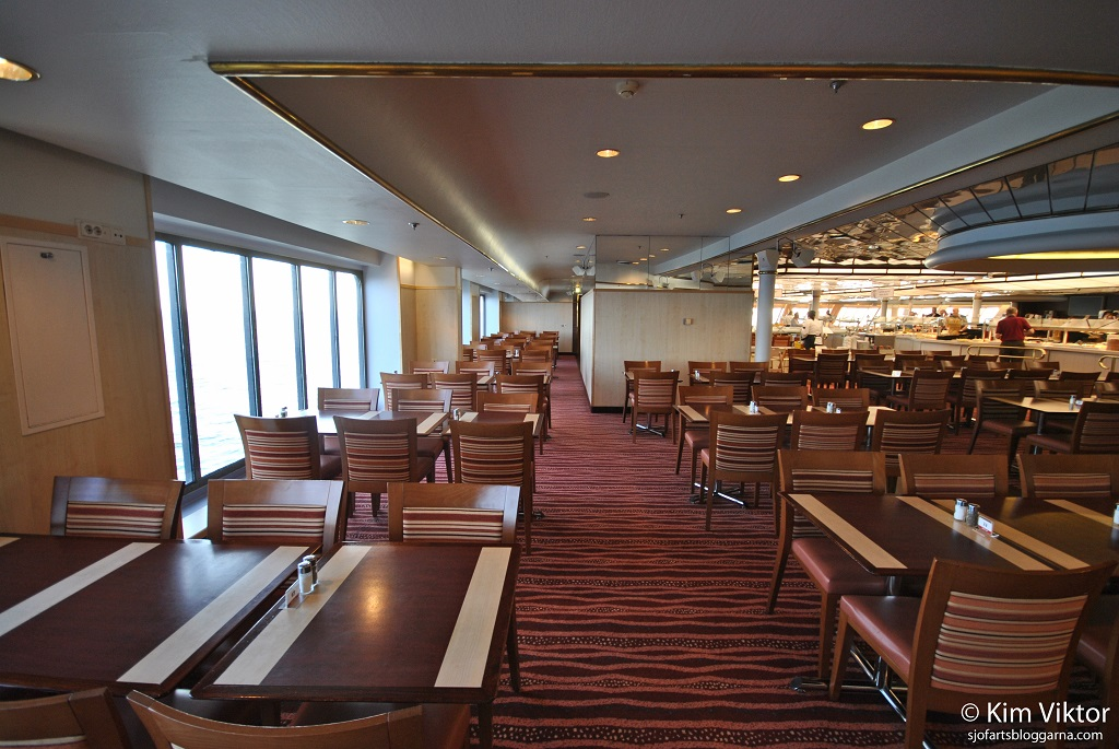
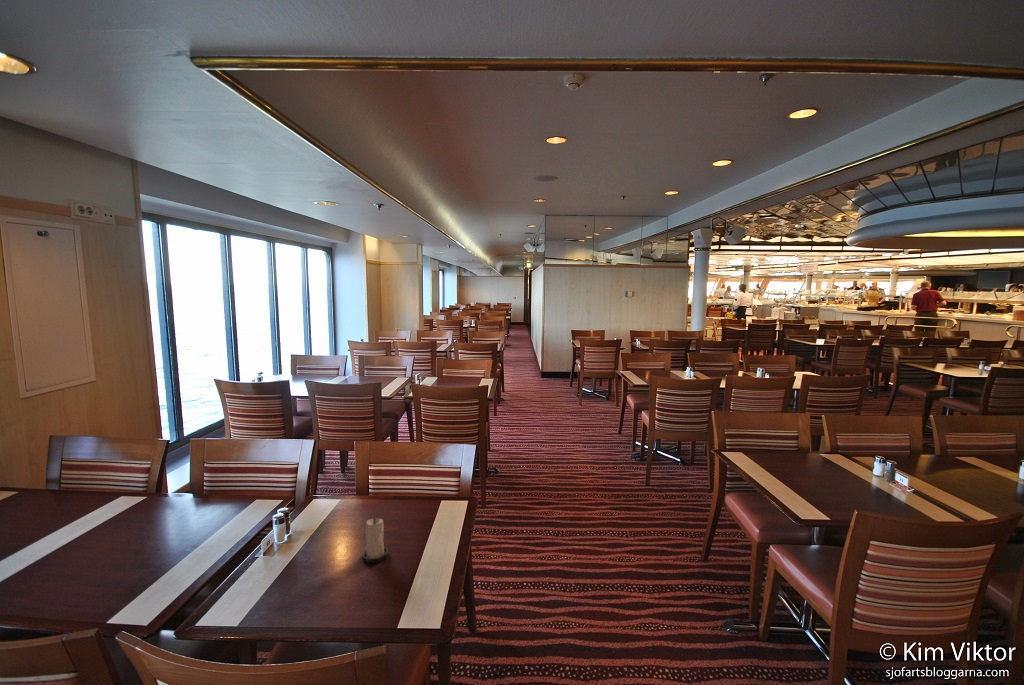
+ candle [362,516,389,564]
